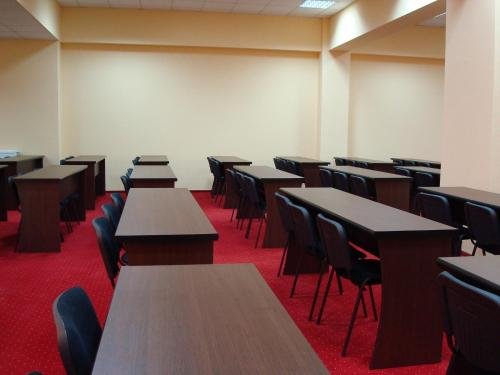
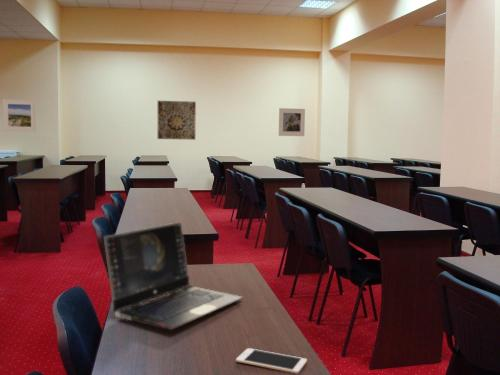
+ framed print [2,98,37,133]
+ cell phone [235,347,308,374]
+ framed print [278,107,306,137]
+ wall art [157,100,197,141]
+ laptop computer [103,221,243,331]
